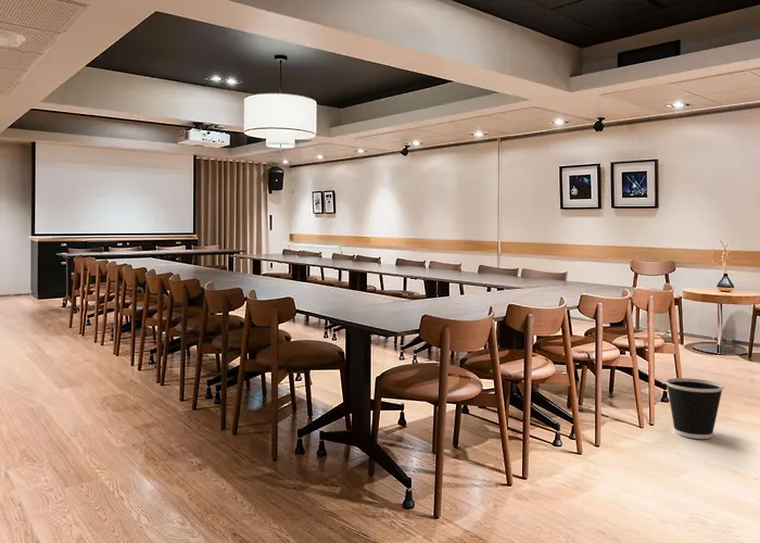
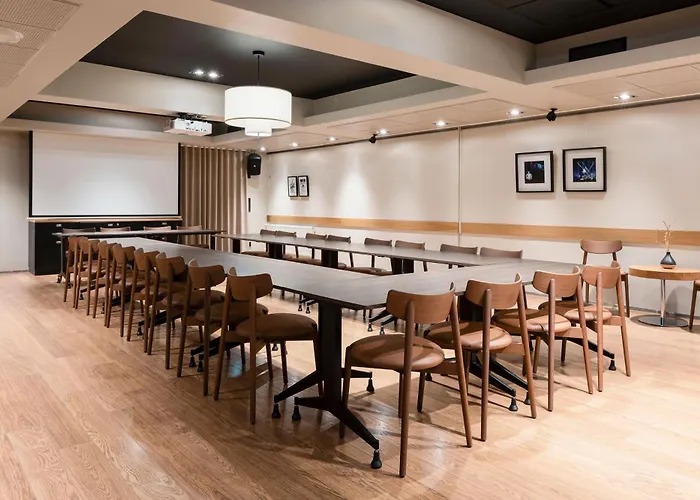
- wastebasket [664,377,725,440]
